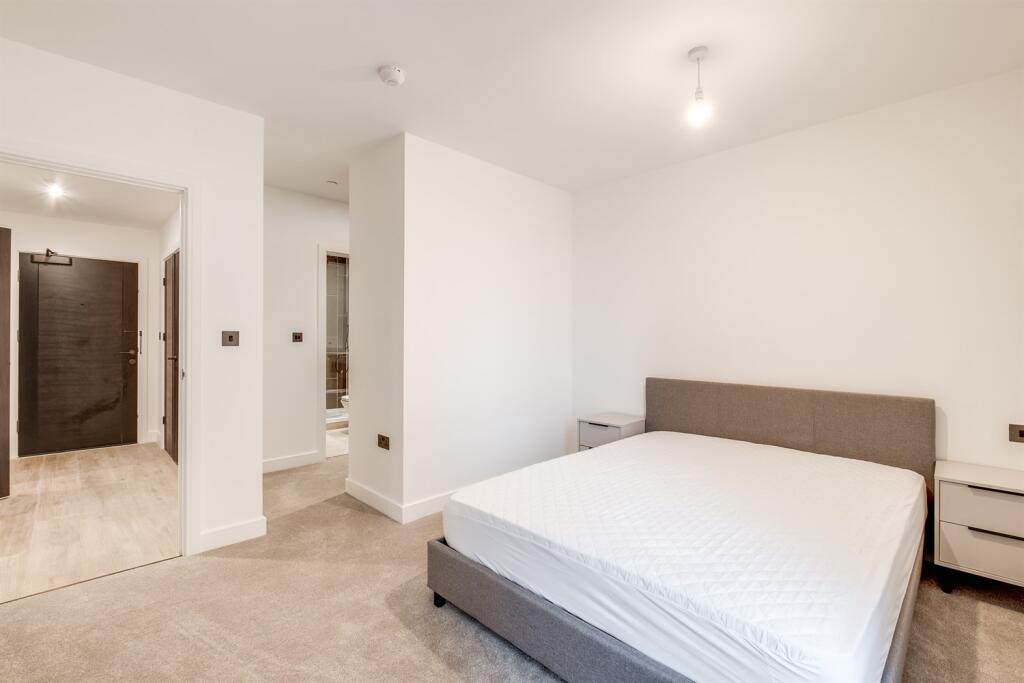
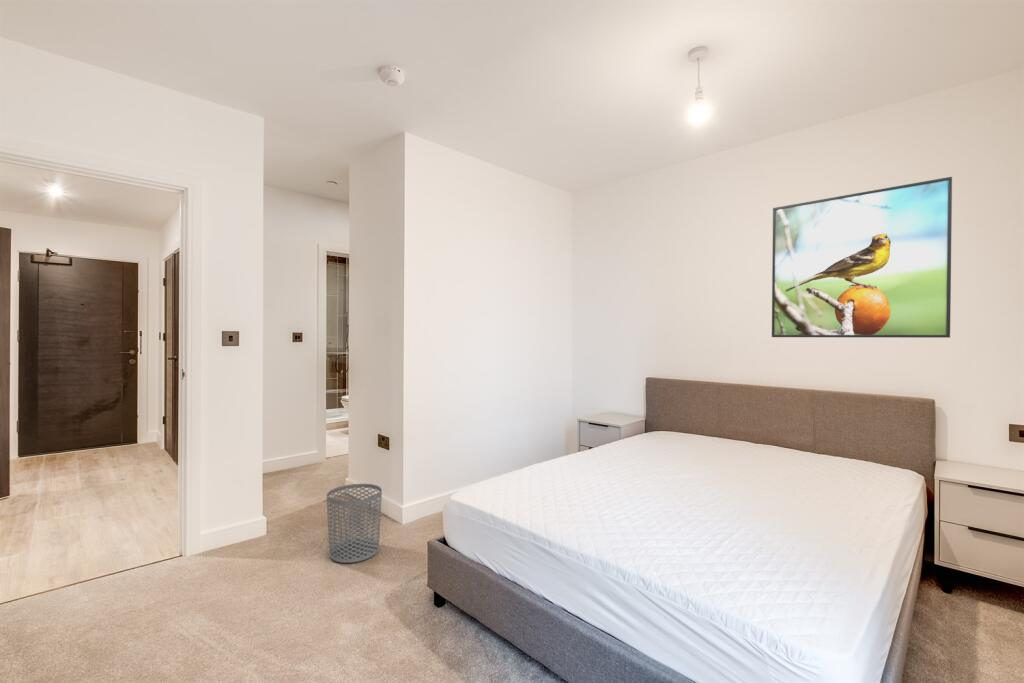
+ waste bin [326,483,383,564]
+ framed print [771,176,953,339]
